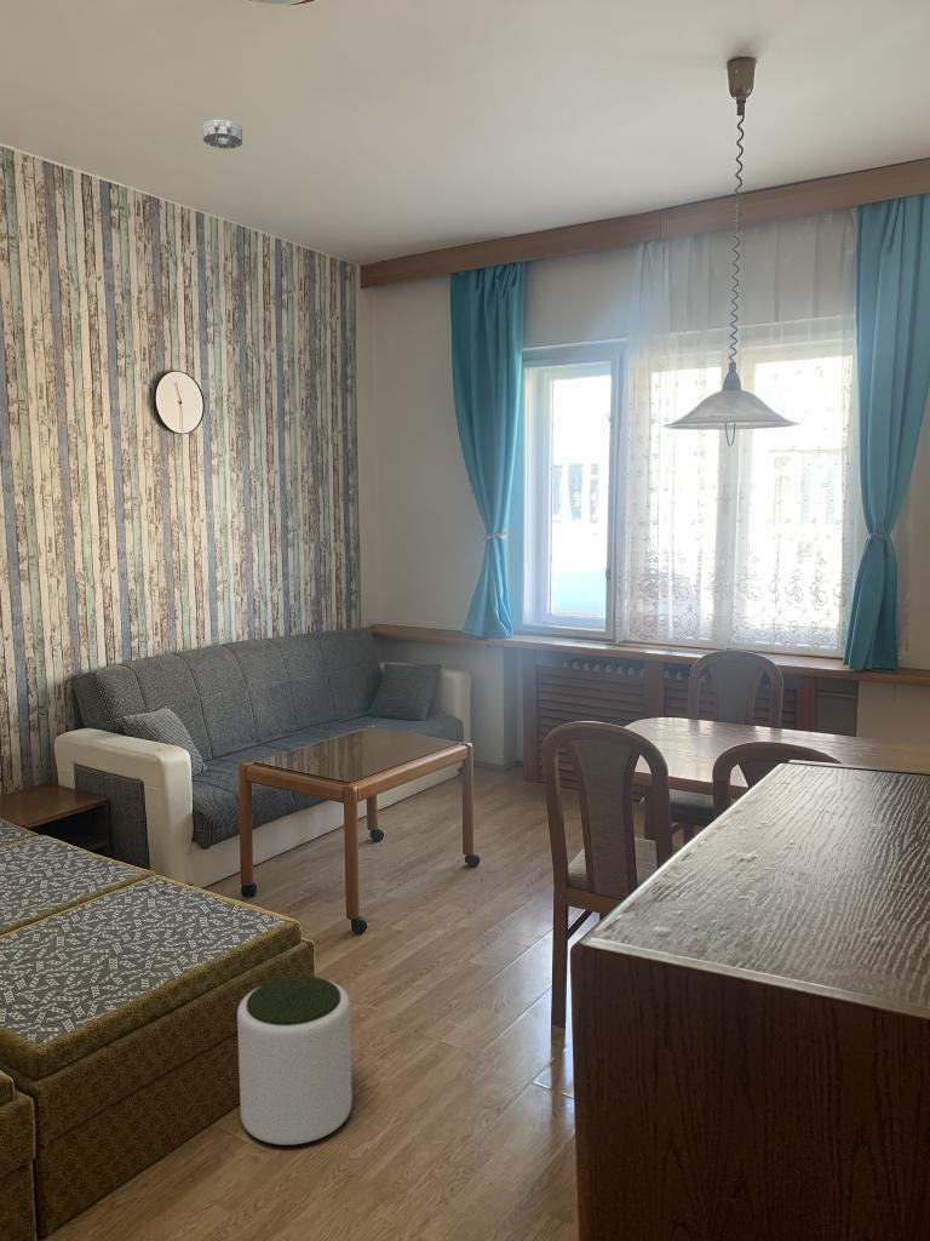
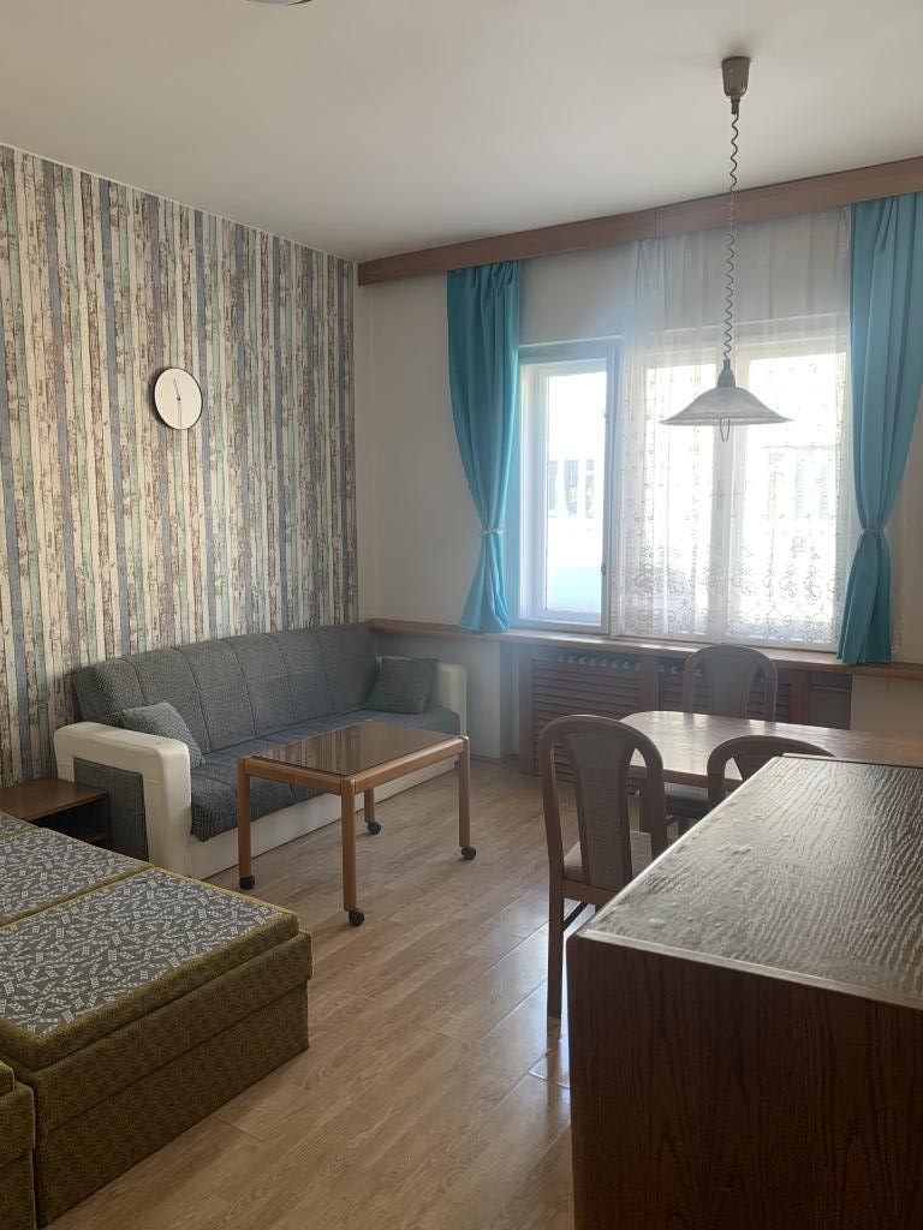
- plant pot [236,976,354,1145]
- smoke detector [201,119,243,150]
